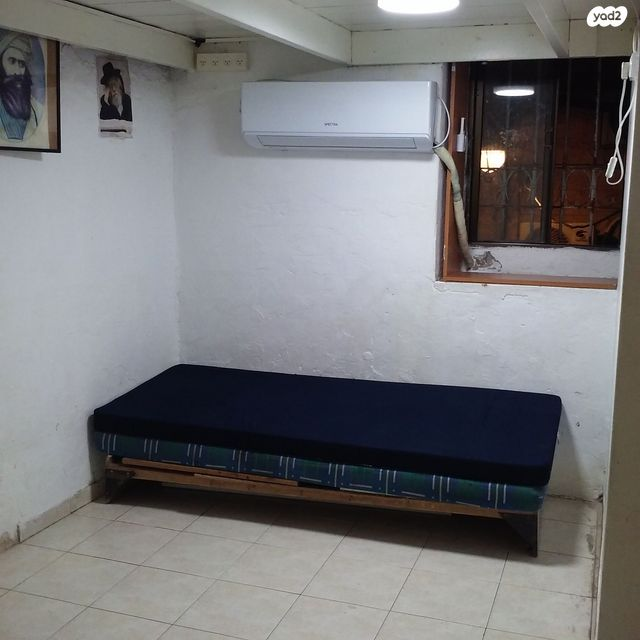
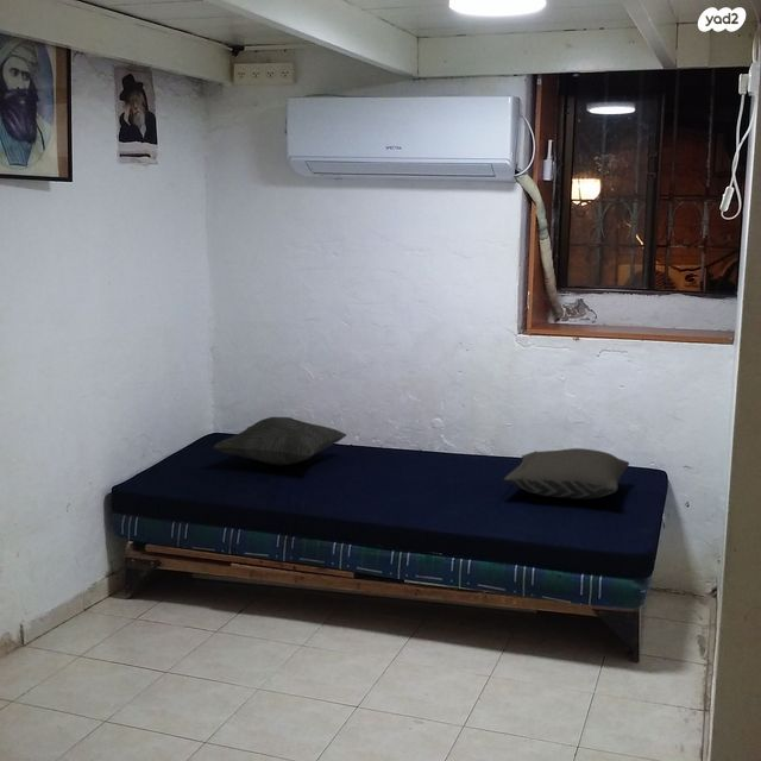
+ pillow [502,447,630,501]
+ decorative pillow [213,416,347,467]
